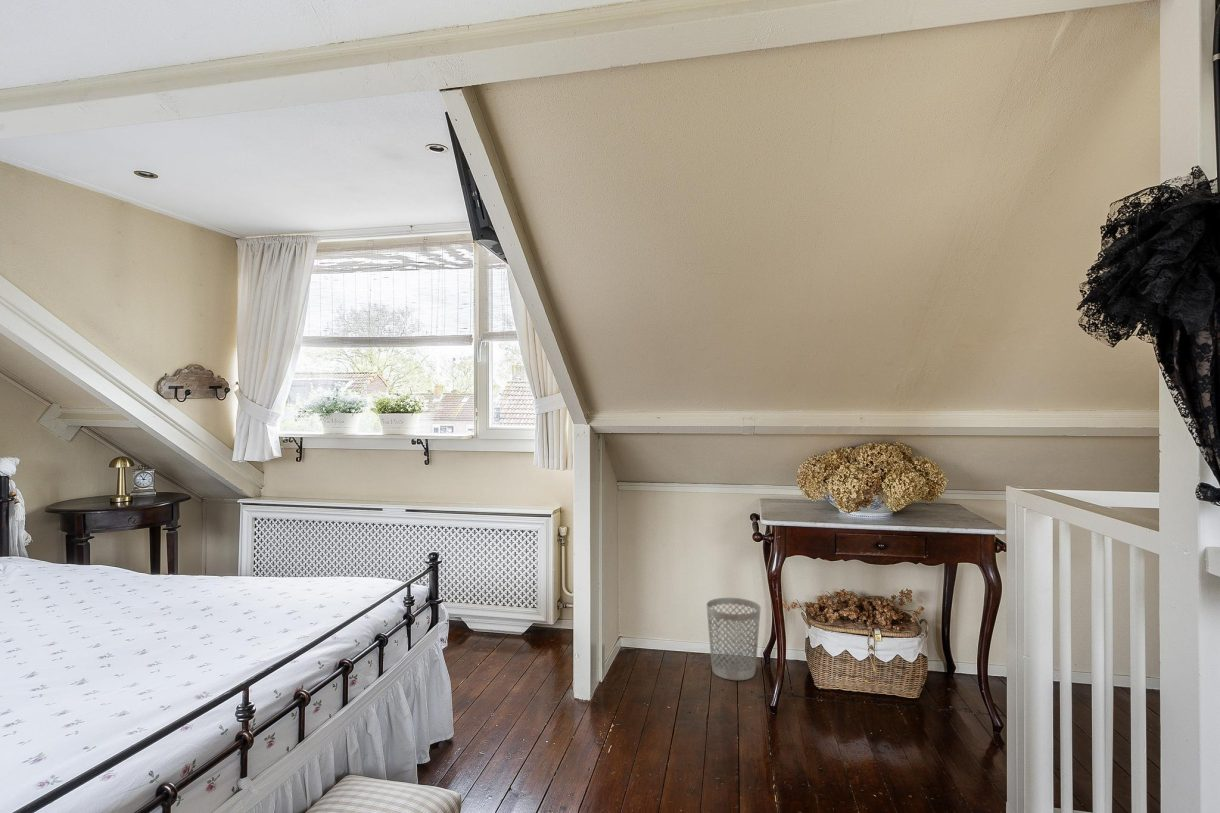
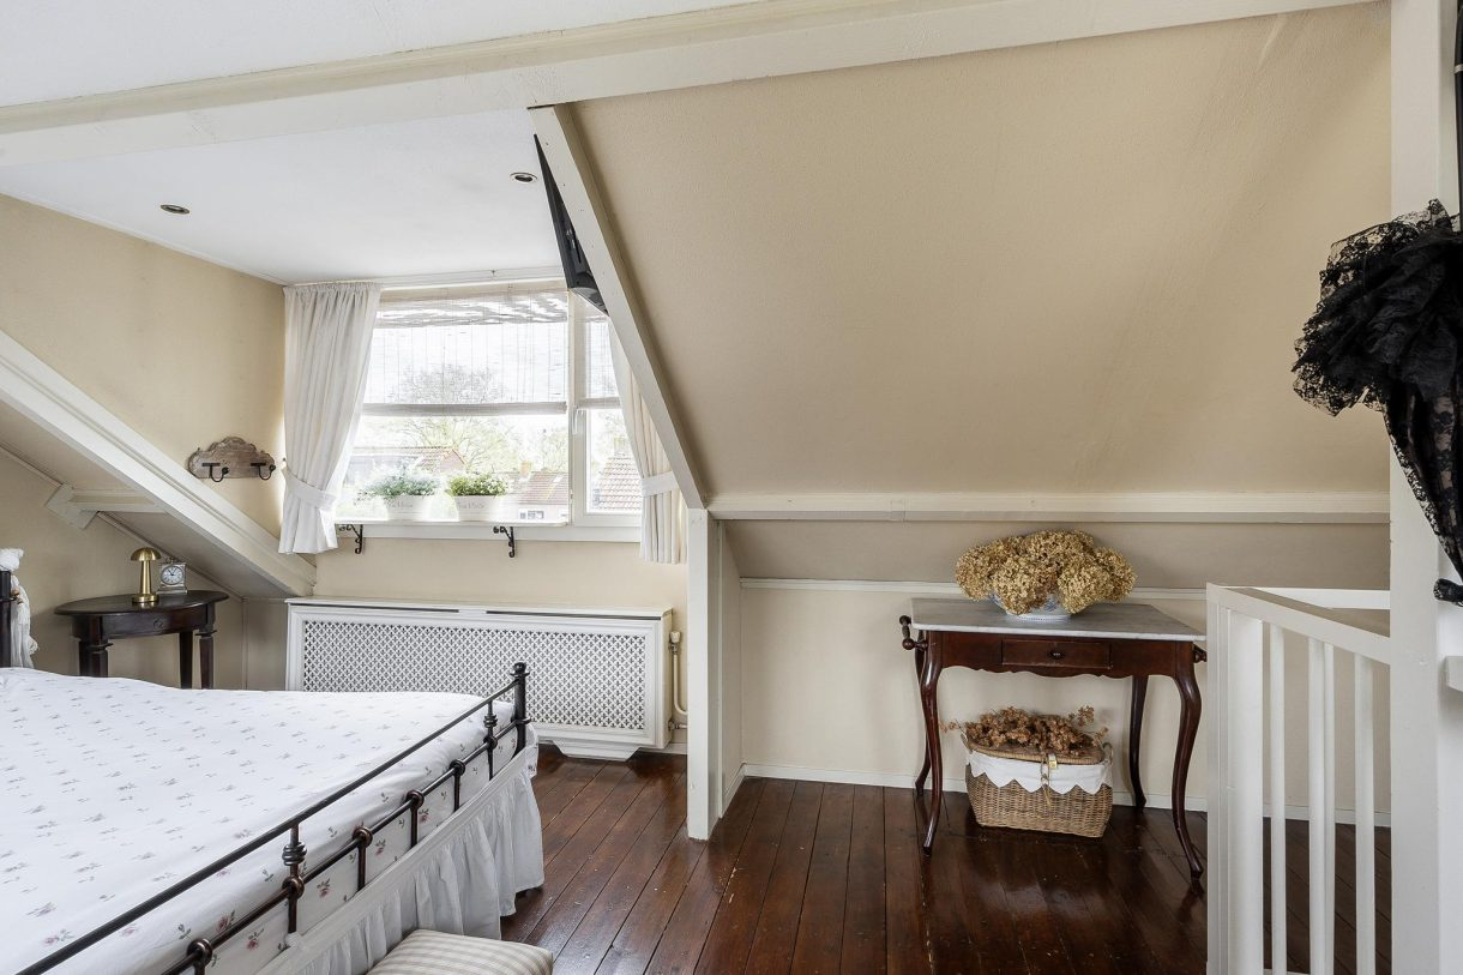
- wastebasket [706,597,762,681]
